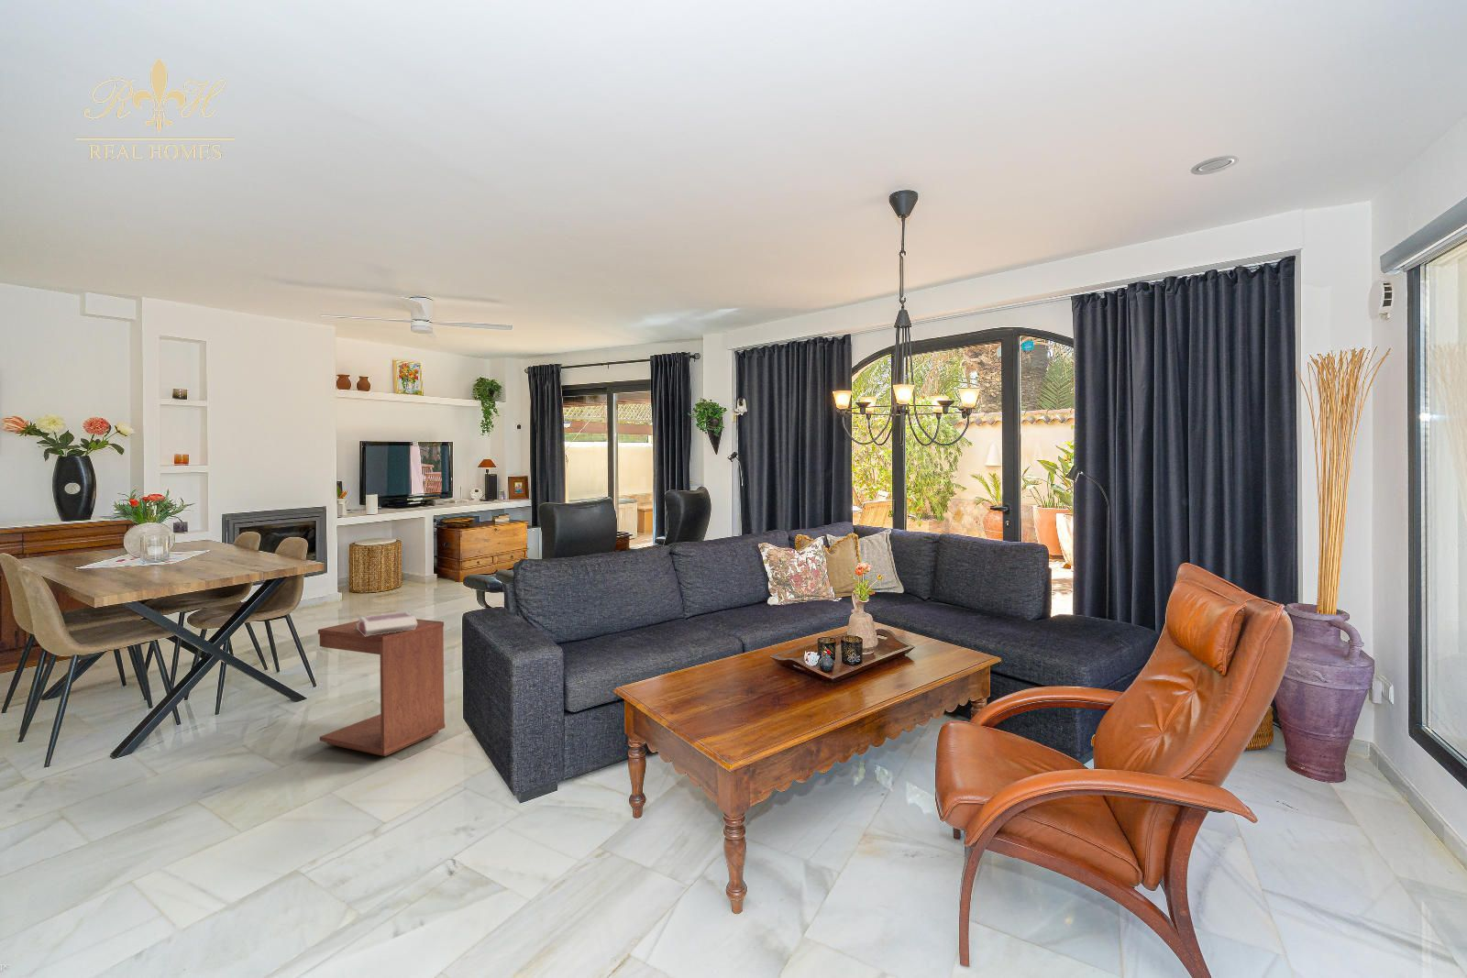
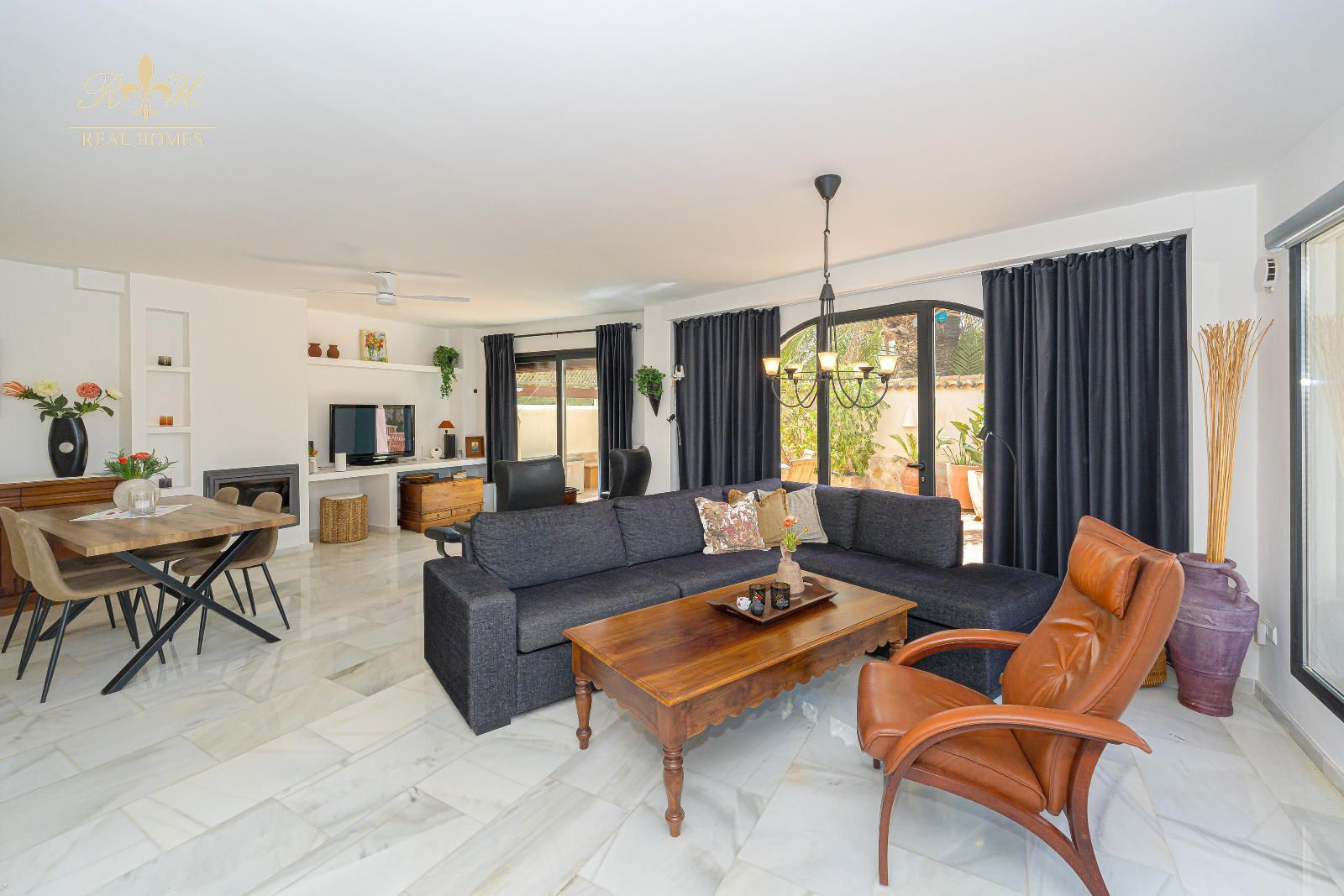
- recessed light [1190,155,1240,176]
- book [357,610,417,636]
- side table [318,618,445,758]
